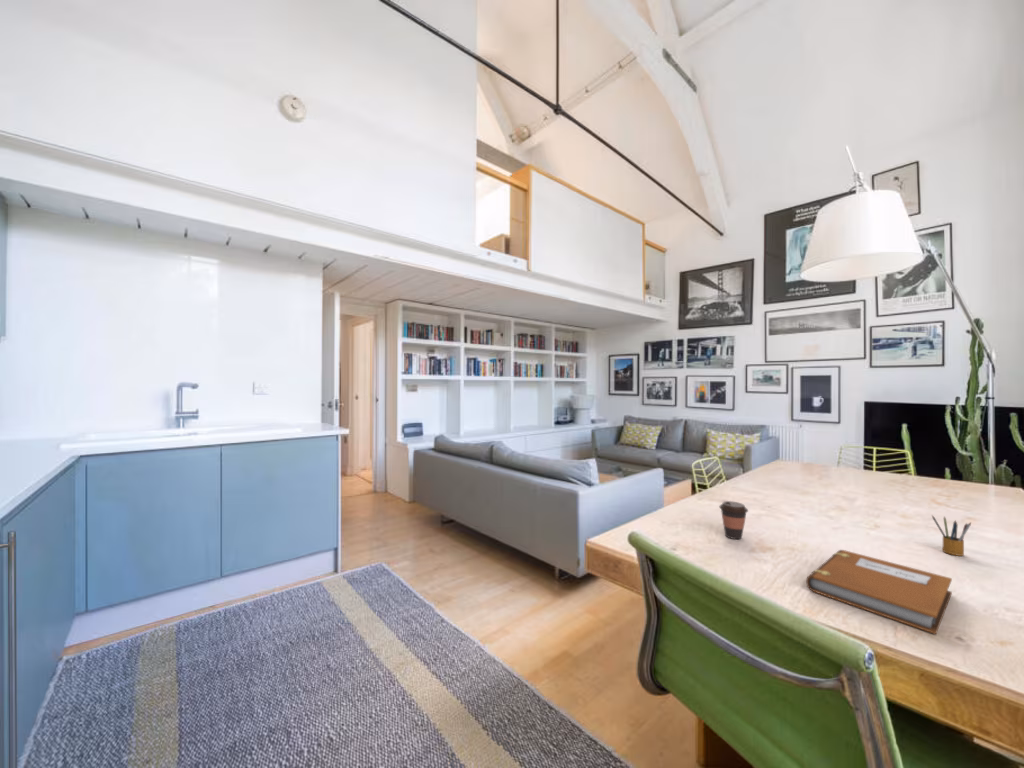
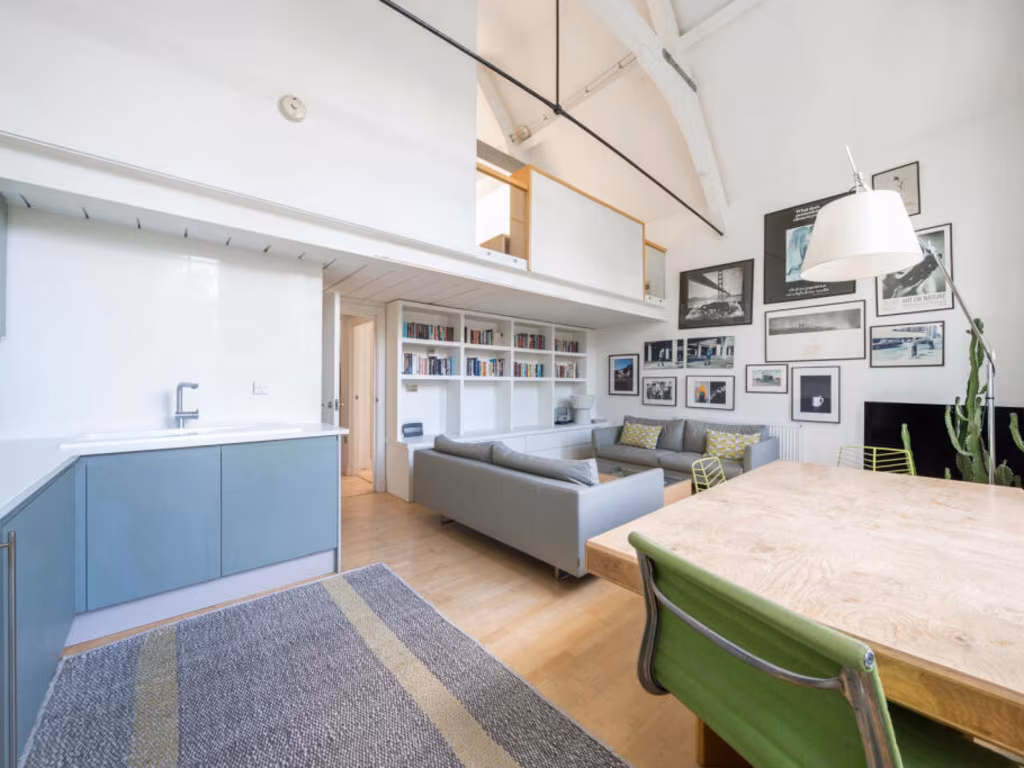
- coffee cup [718,500,749,540]
- pencil box [931,514,972,557]
- notebook [805,549,953,635]
